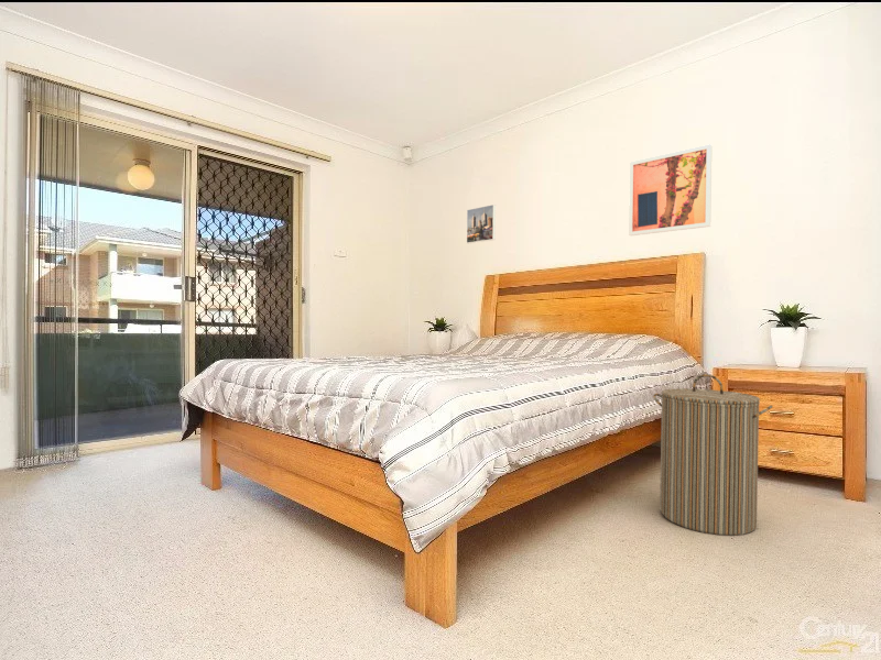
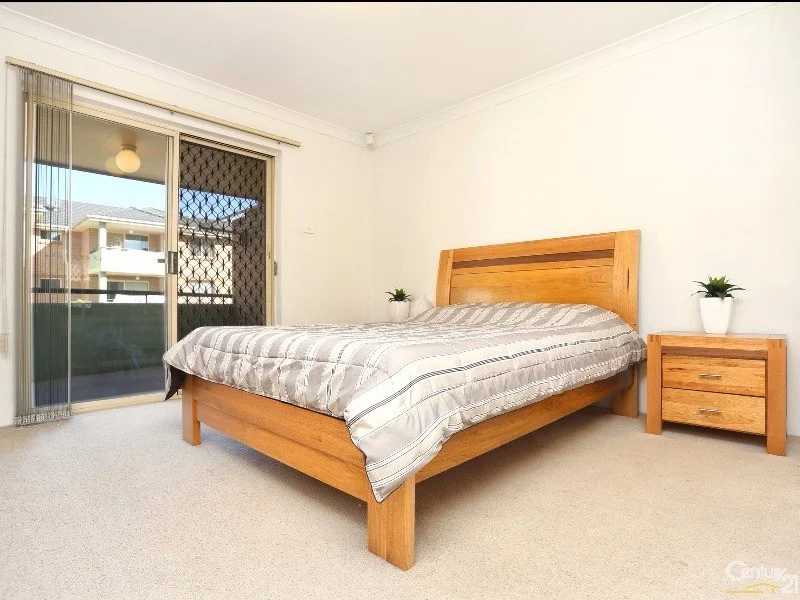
- laundry hamper [652,373,774,537]
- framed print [466,204,497,244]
- wall art [628,143,714,237]
